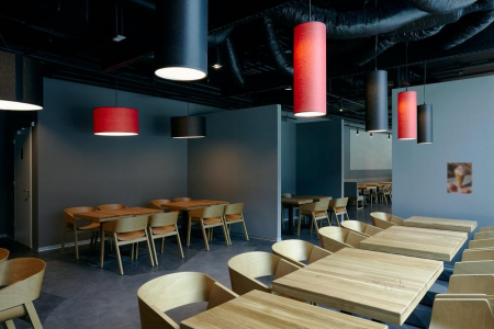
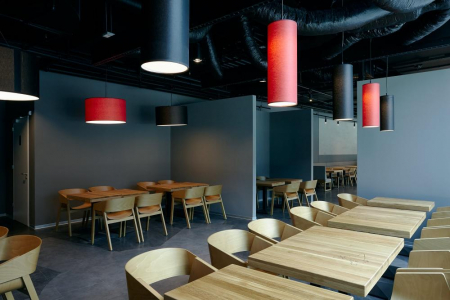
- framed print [446,161,474,195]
